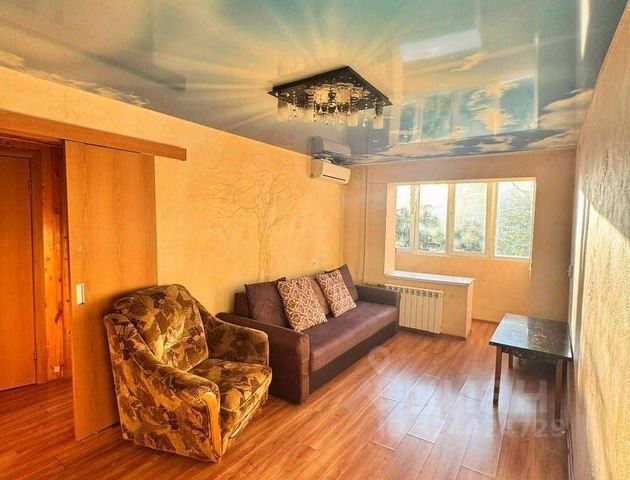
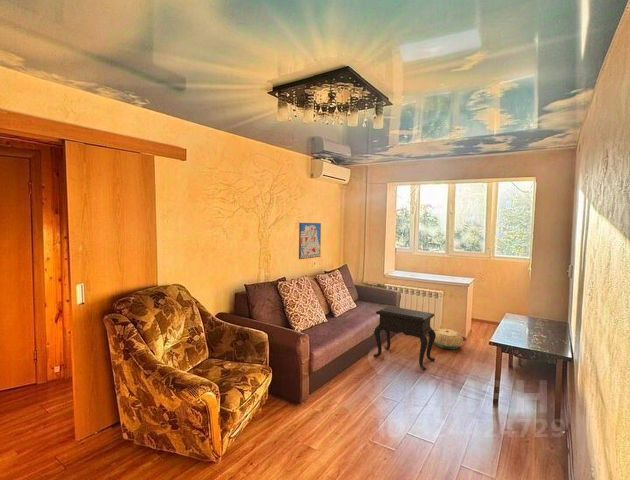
+ wall art [298,222,322,260]
+ side table [372,305,436,371]
+ basket [434,328,464,350]
